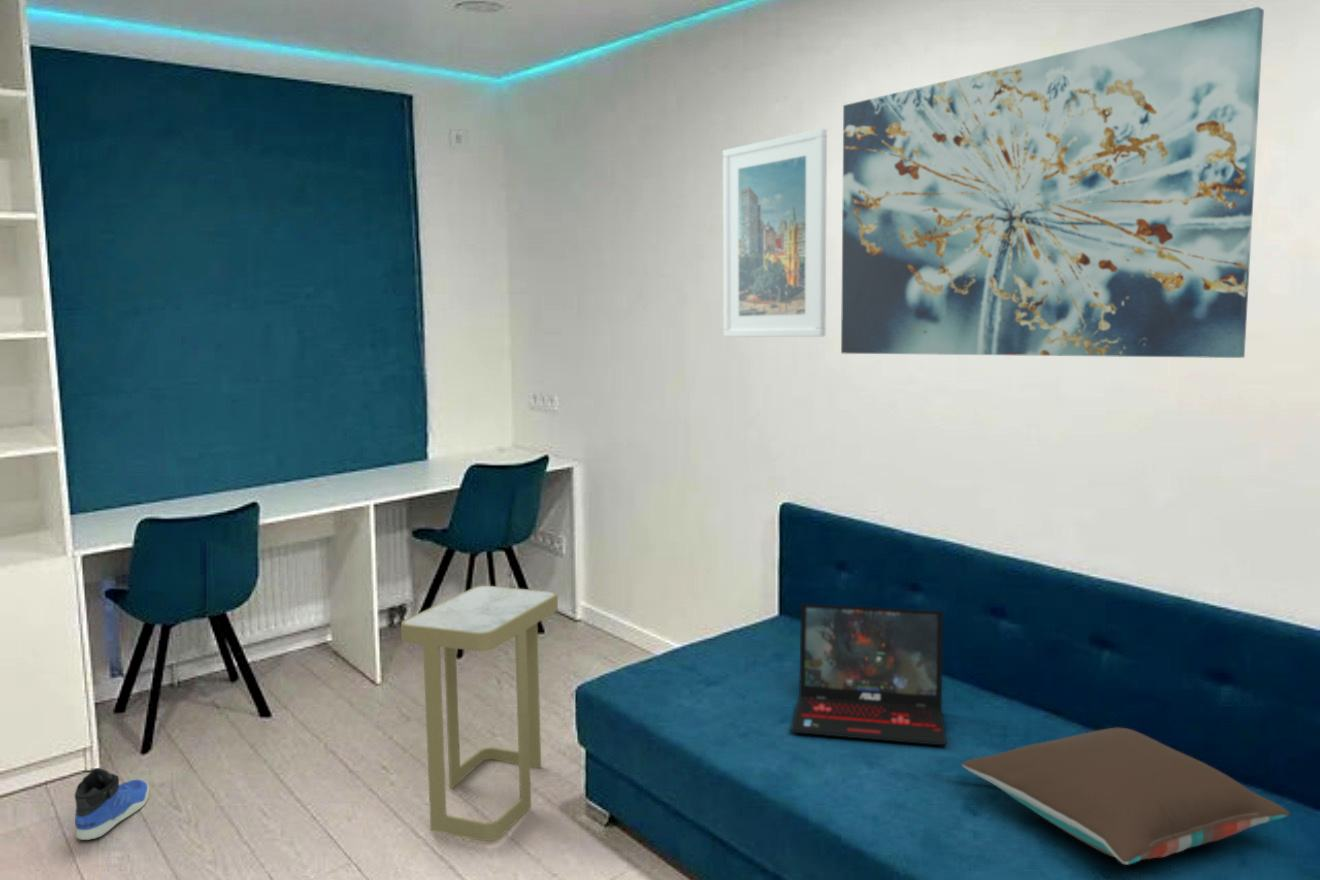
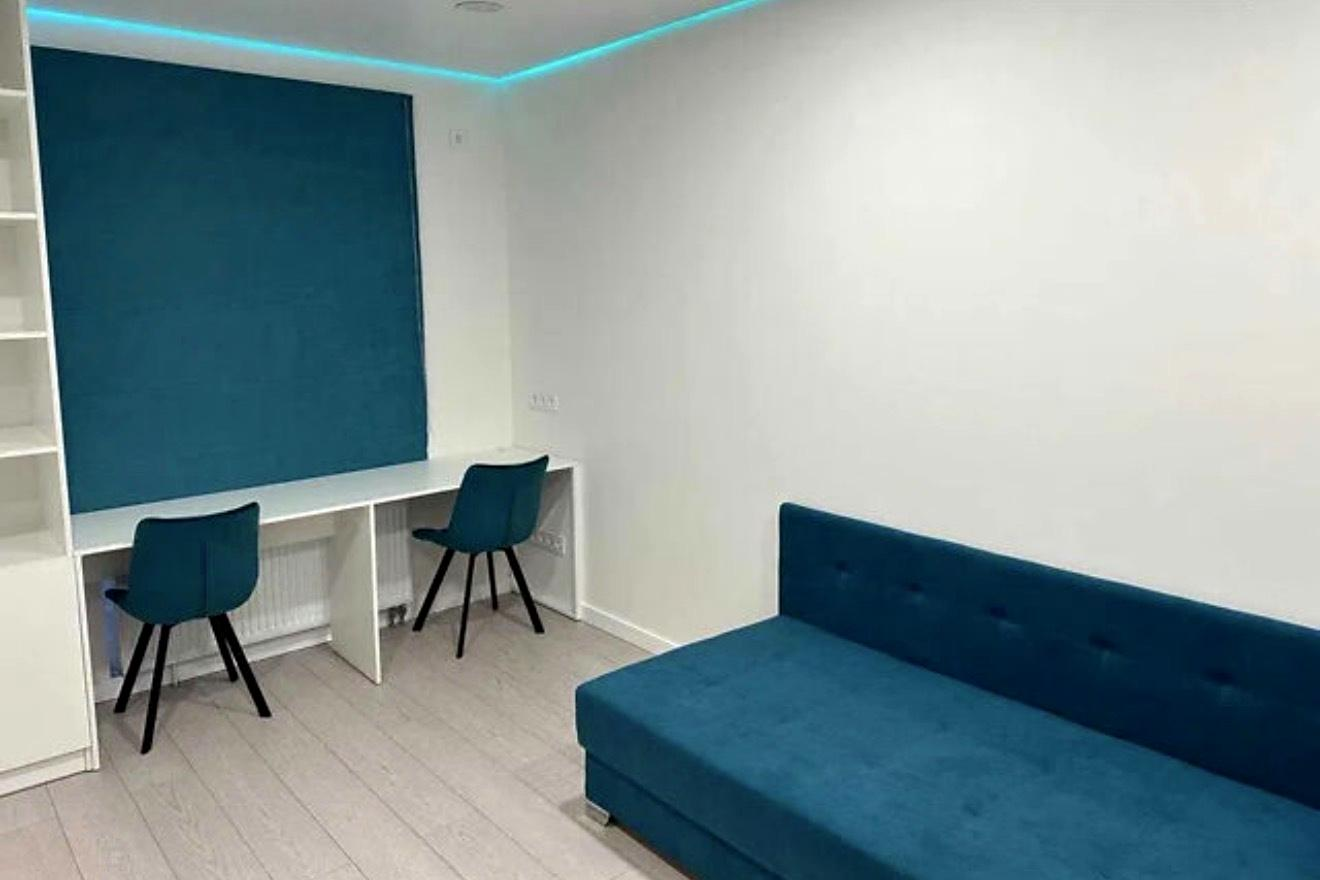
- pillow [961,727,1291,866]
- side table [400,585,559,842]
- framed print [722,128,828,338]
- laptop [790,603,948,746]
- sneaker [74,767,150,841]
- wall art [840,6,1265,359]
